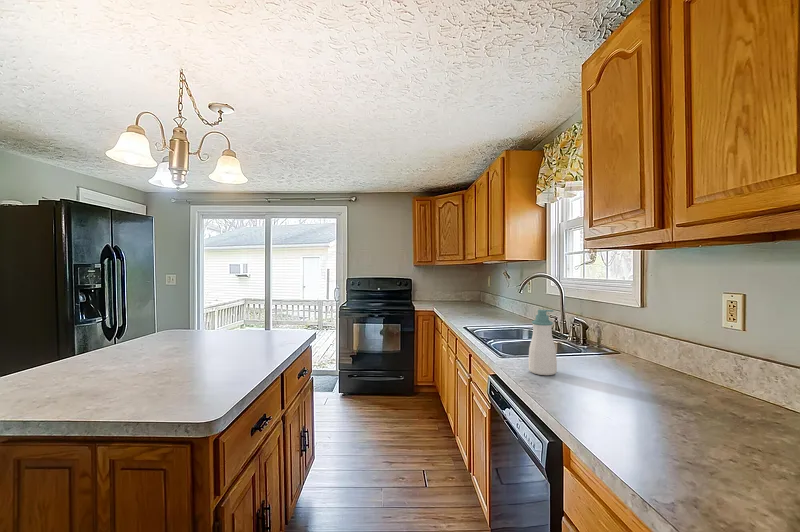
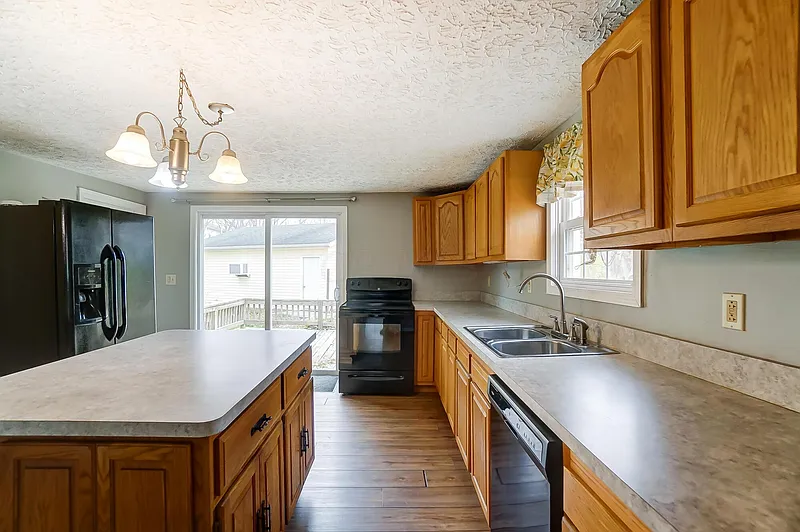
- soap bottle [528,309,558,376]
